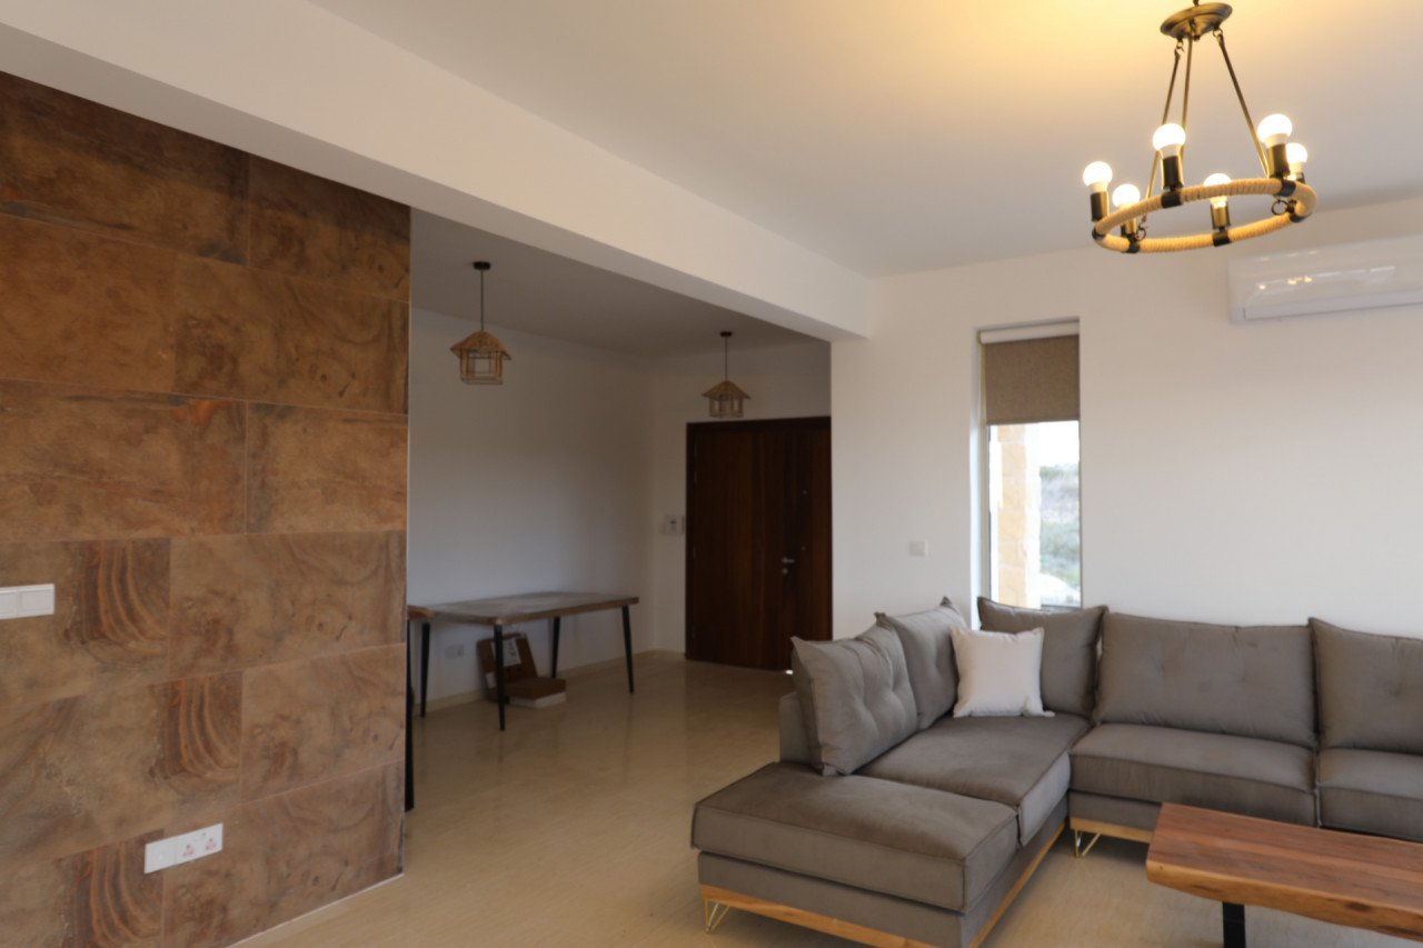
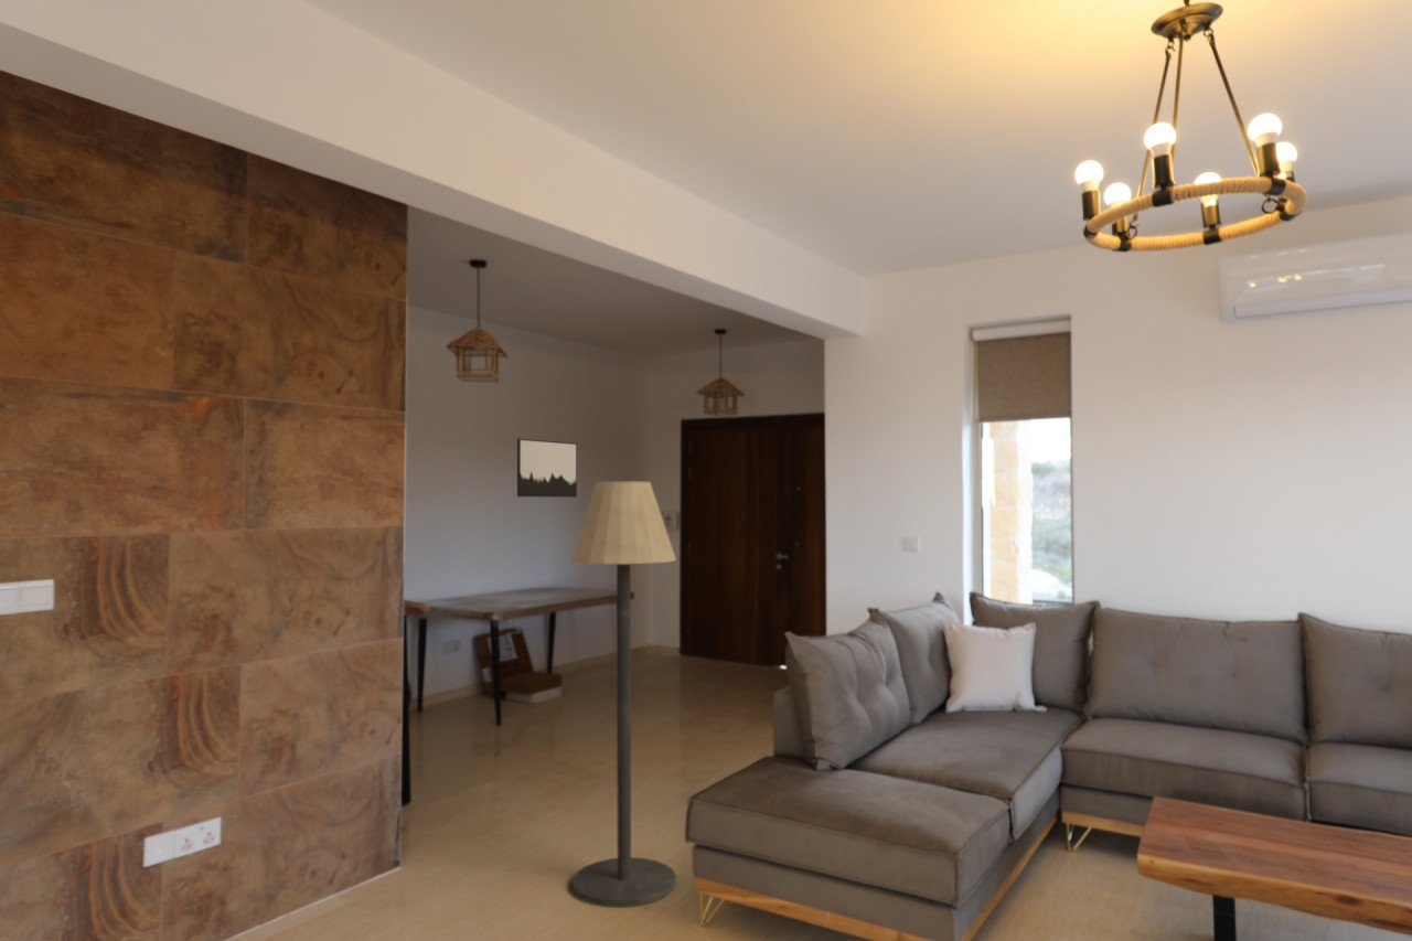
+ floor lamp [569,481,677,908]
+ wall art [516,438,578,499]
